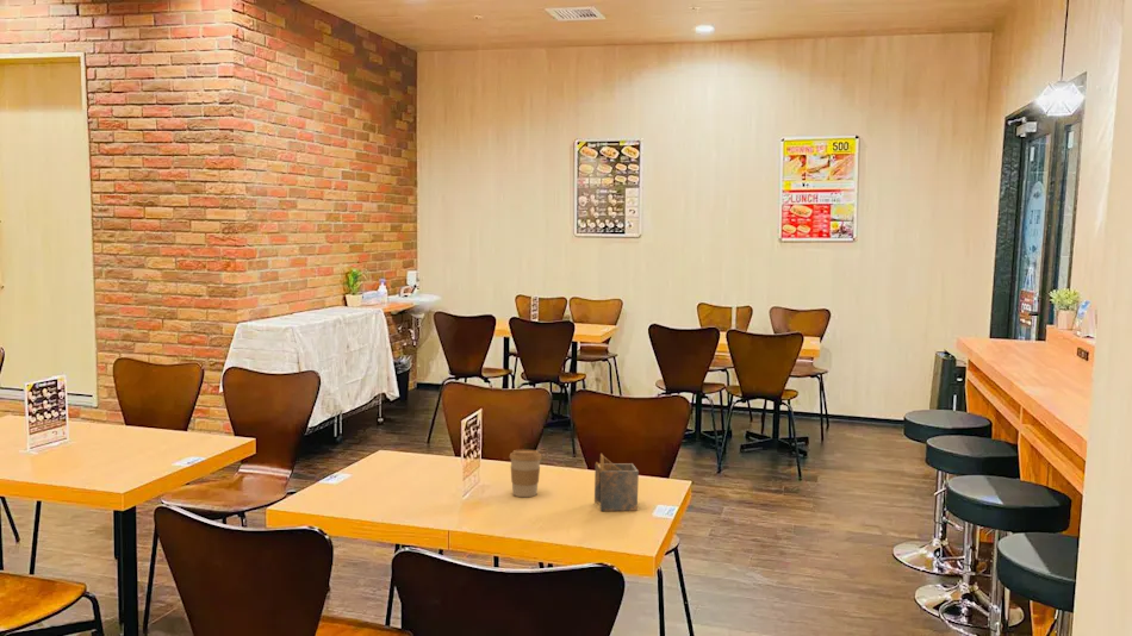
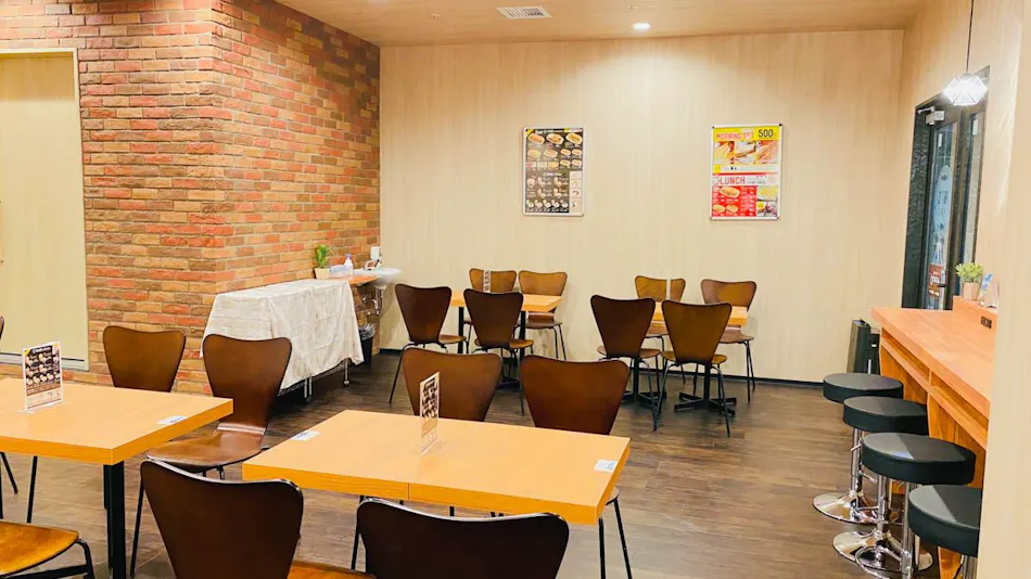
- napkin holder [593,453,640,512]
- coffee cup [509,449,543,498]
